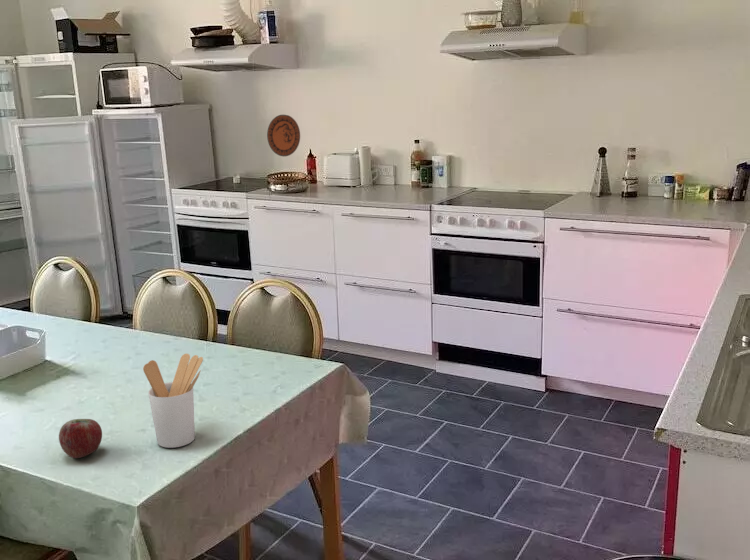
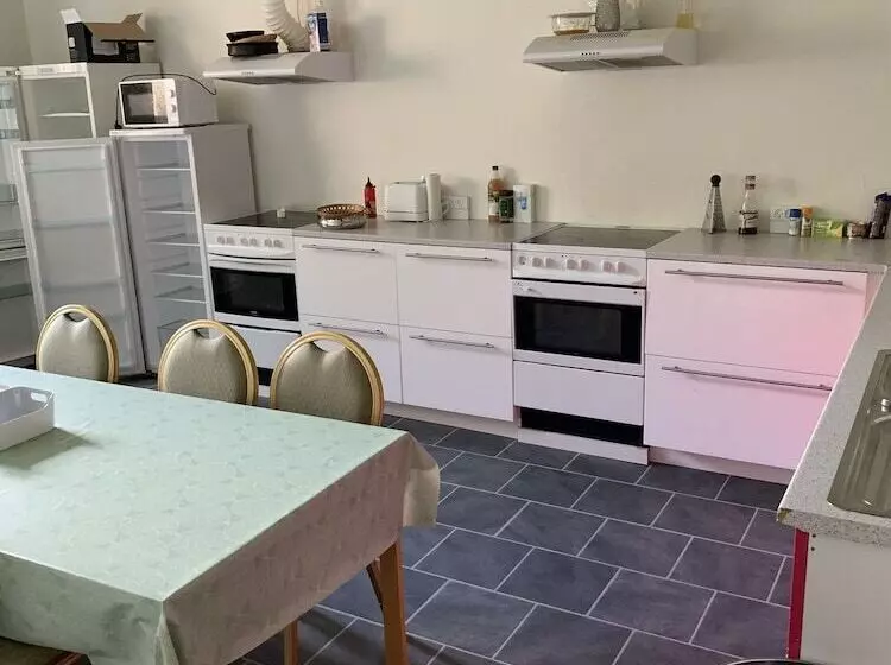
- decorative plate [266,114,301,157]
- utensil holder [142,353,204,449]
- apple [58,418,103,459]
